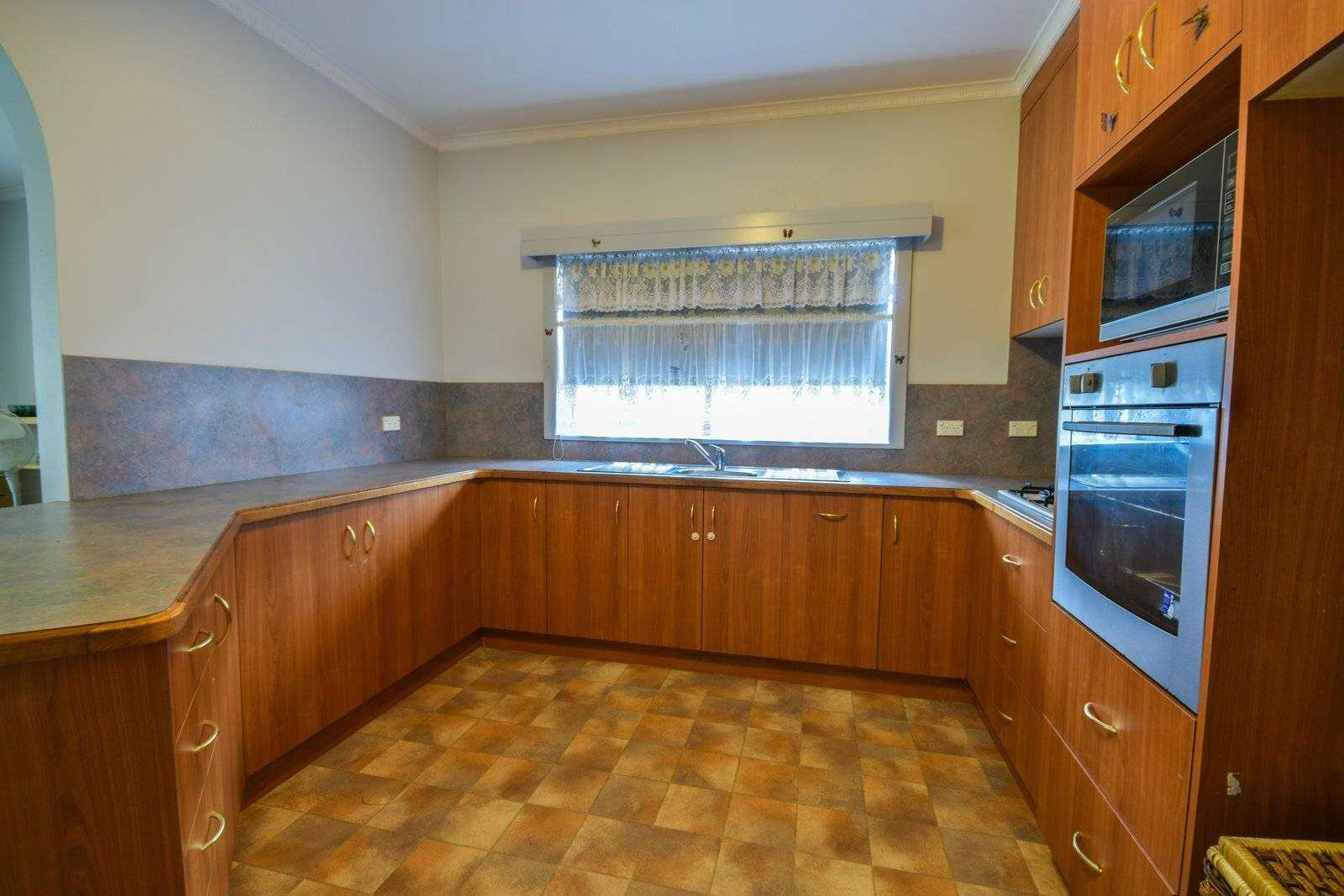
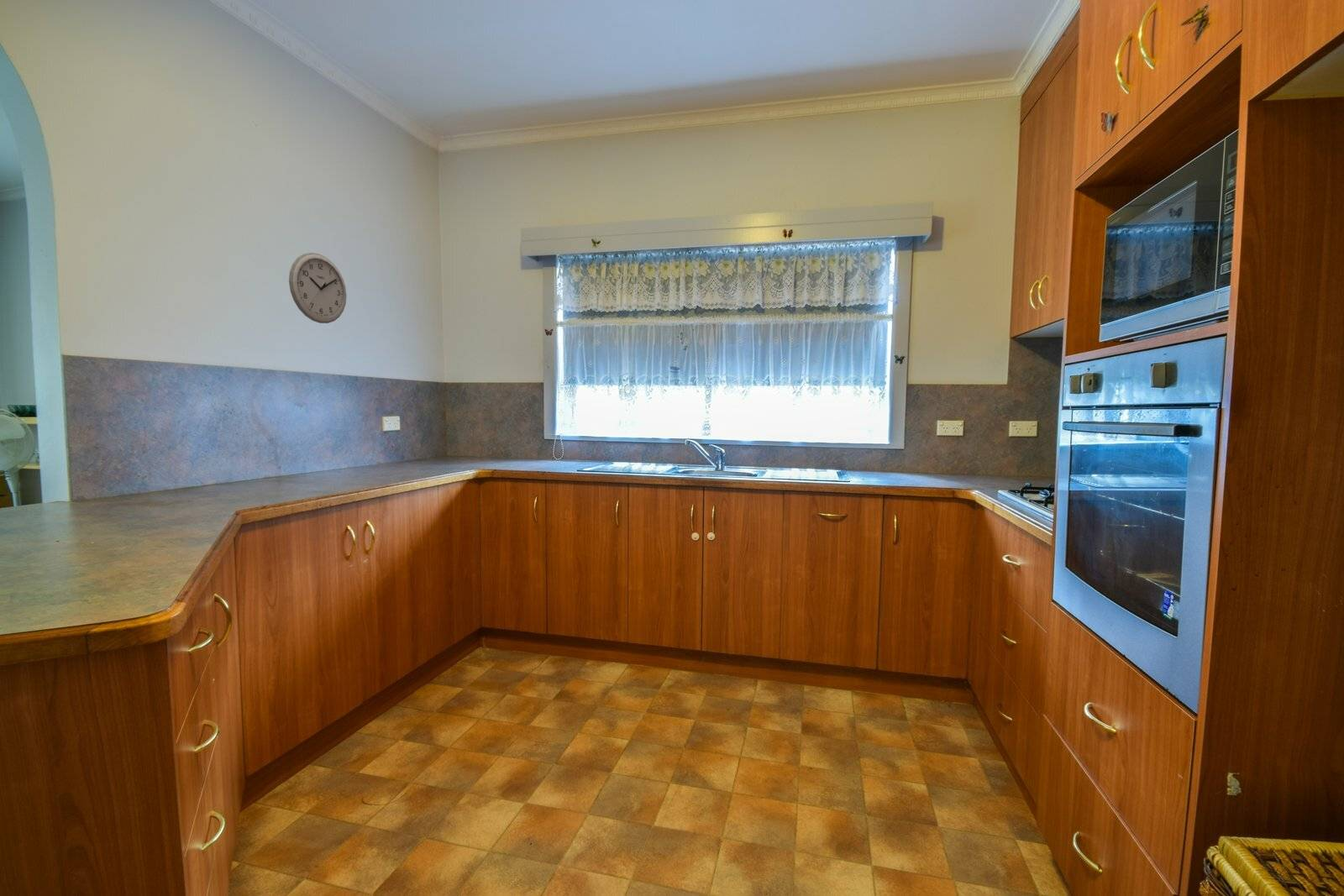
+ wall clock [288,252,348,324]
